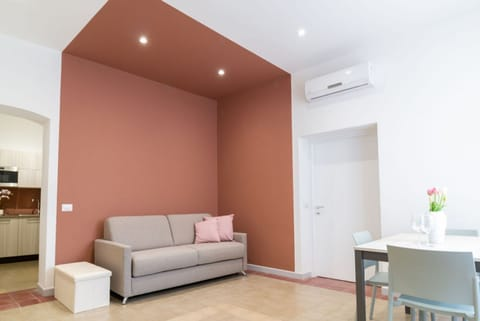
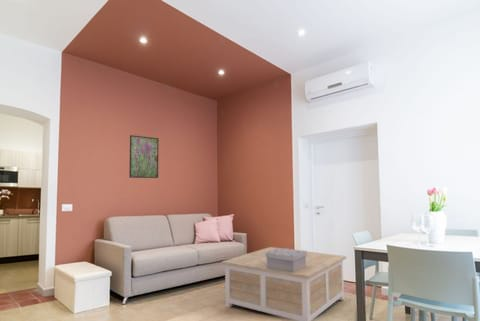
+ decorative box [266,247,308,272]
+ coffee table [221,246,347,321]
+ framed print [128,134,160,179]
